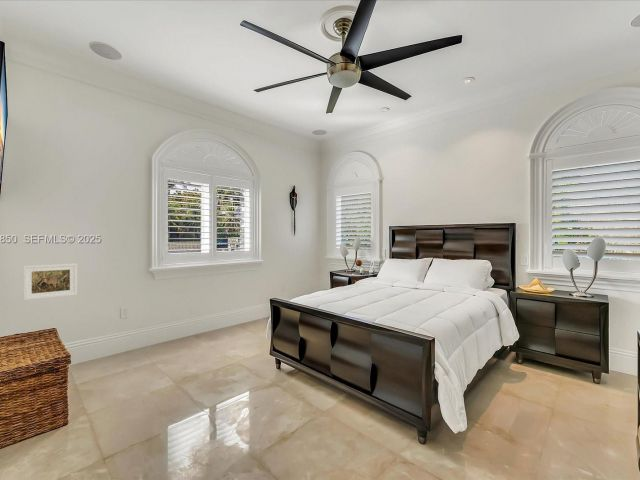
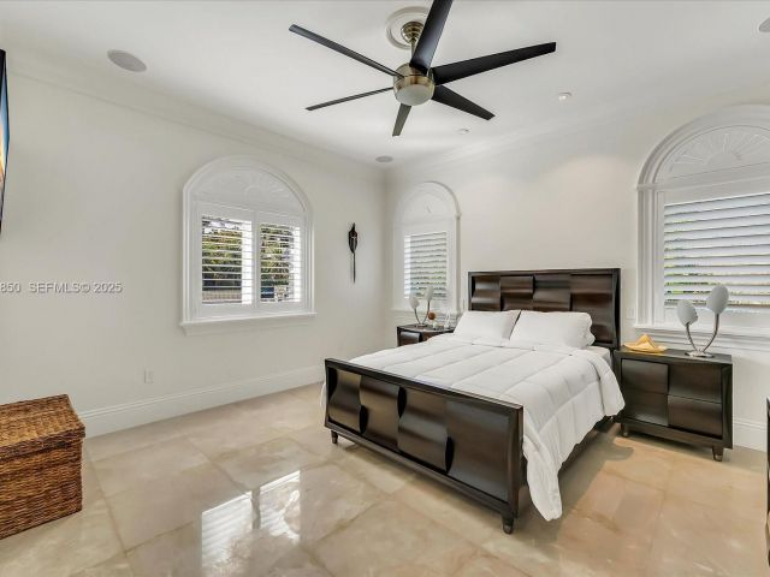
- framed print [22,262,78,301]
